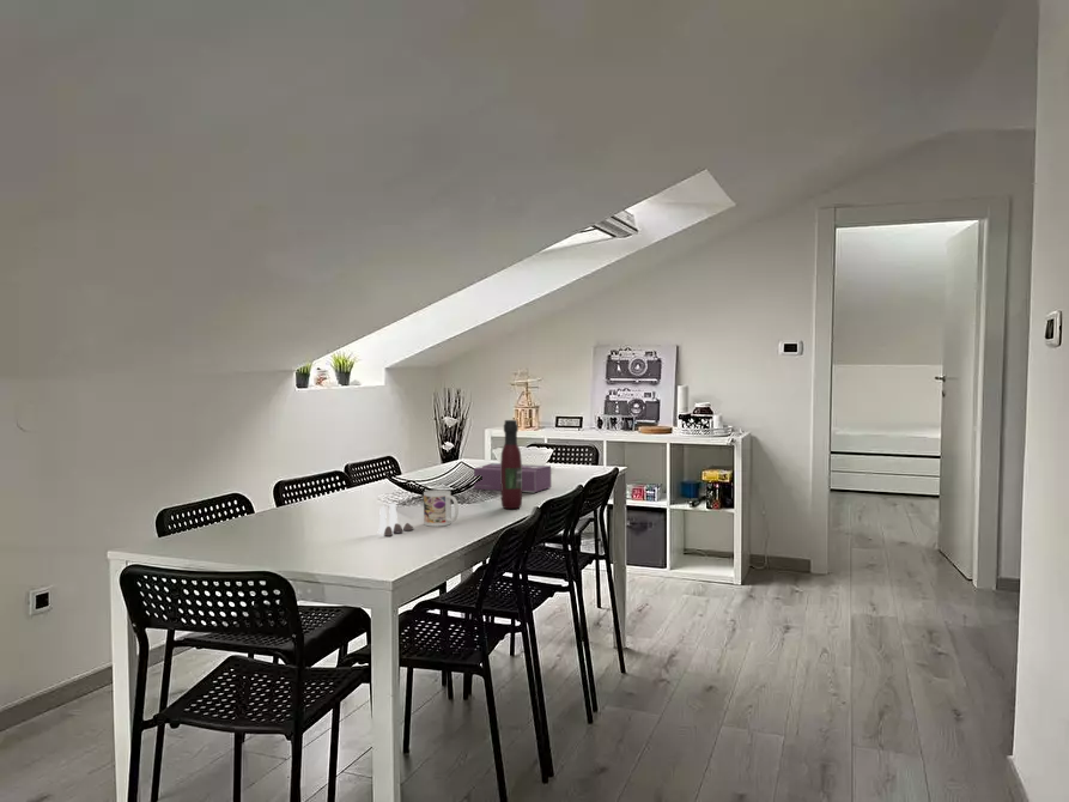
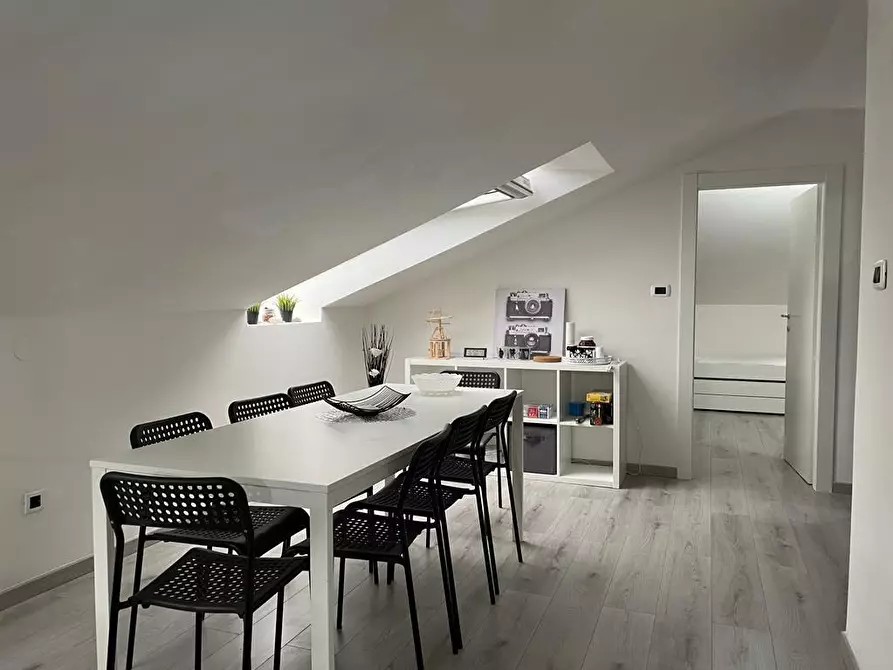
- wine bottle [499,419,523,510]
- mug [423,488,460,528]
- tissue box [473,462,552,493]
- salt and pepper shaker set [377,502,414,537]
